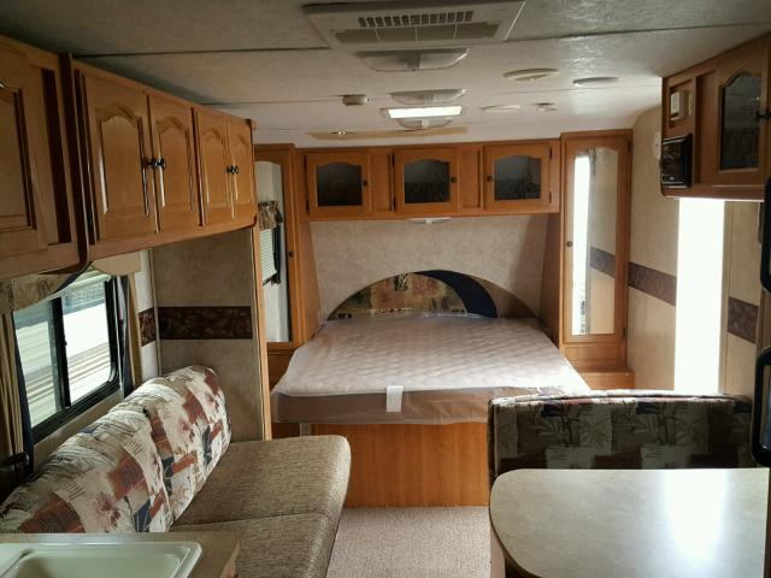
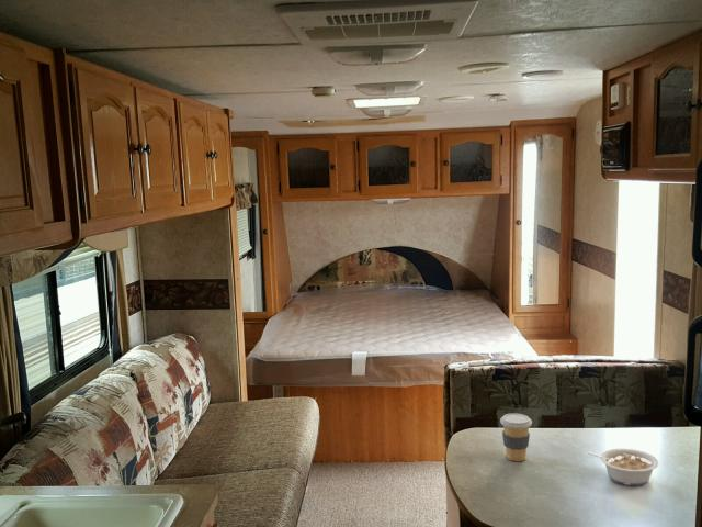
+ legume [588,448,659,486]
+ coffee cup [499,413,533,462]
